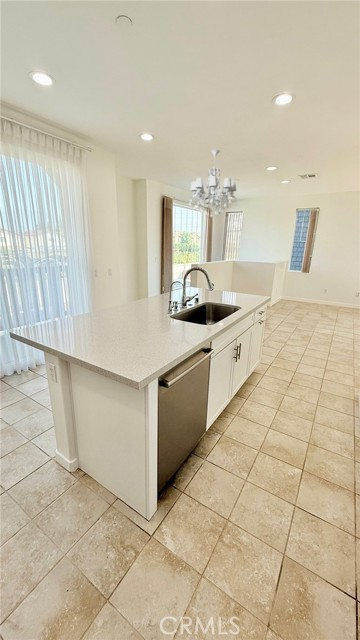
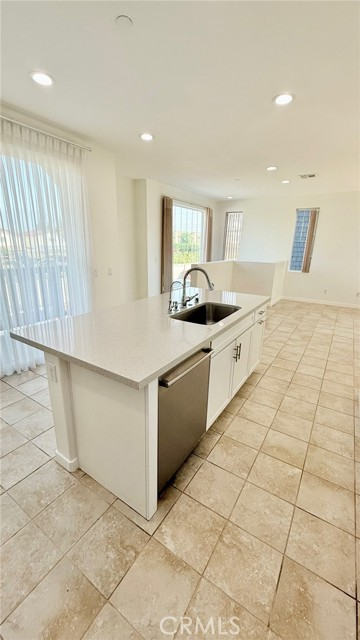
- chandelier [188,149,238,218]
